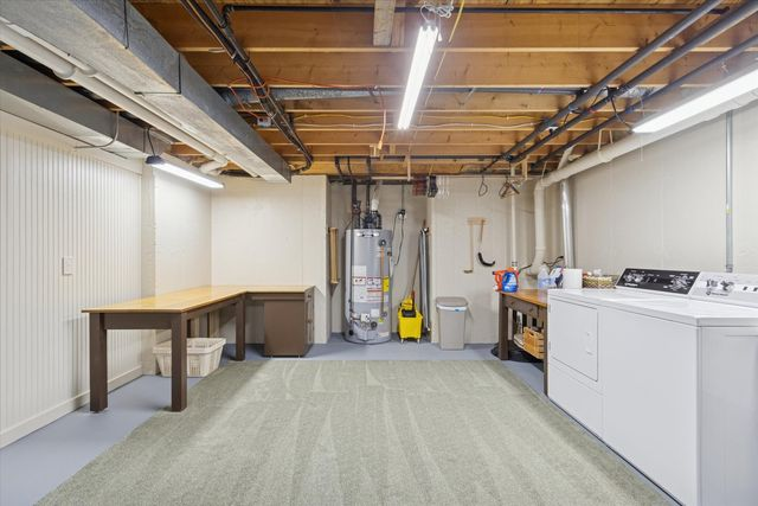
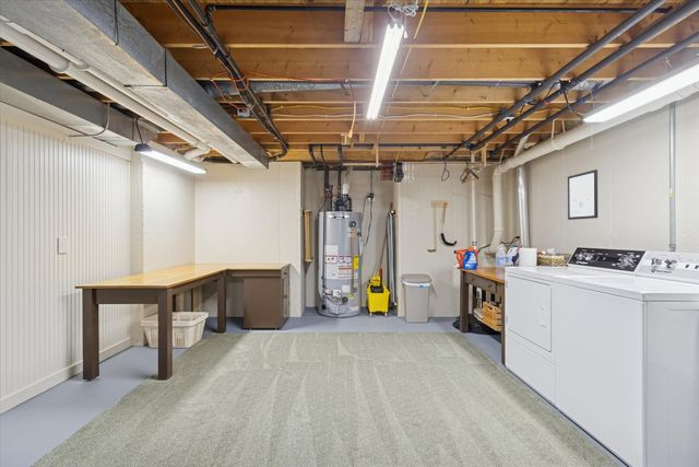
+ wall art [567,168,599,221]
